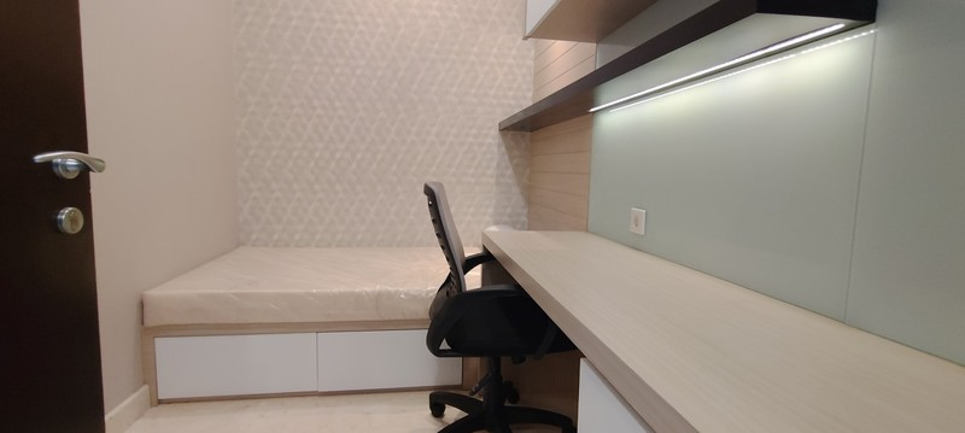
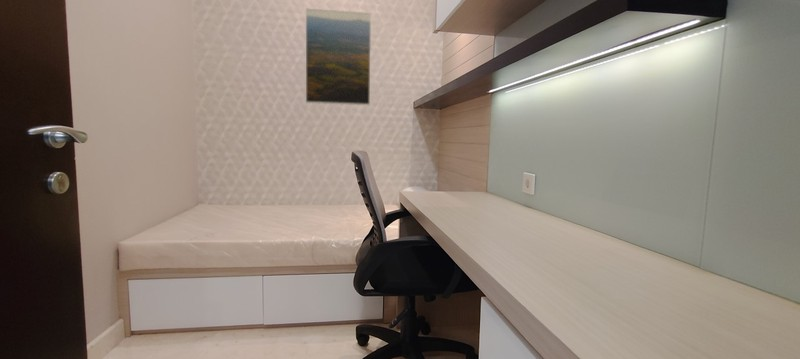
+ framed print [305,7,372,106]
